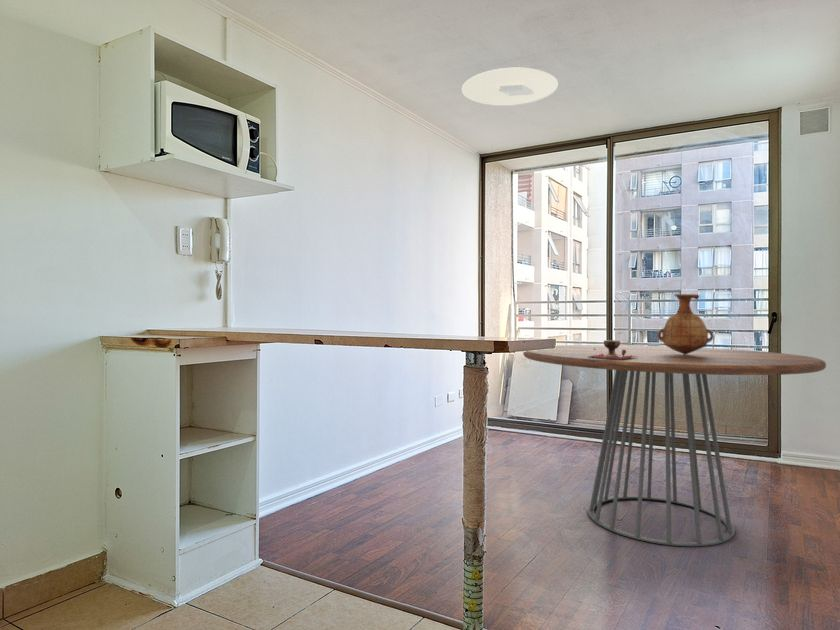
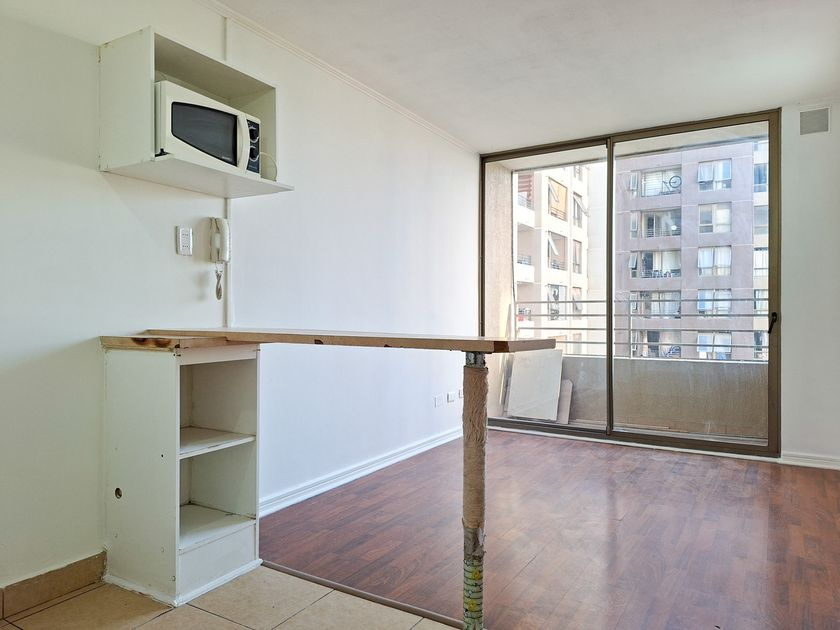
- decorative bowl [587,339,638,359]
- ceiling light [461,66,559,107]
- vase [656,293,715,355]
- dining table [522,344,827,547]
